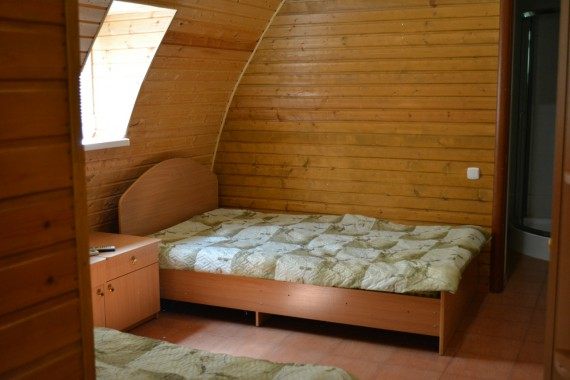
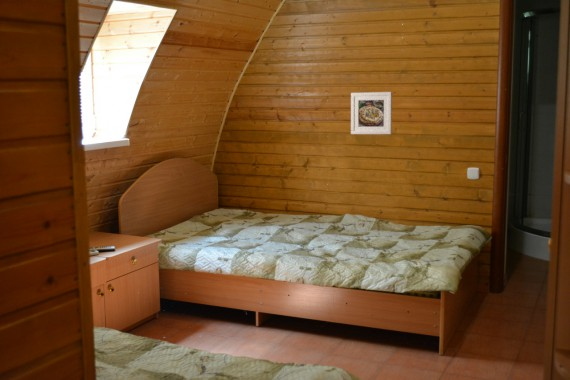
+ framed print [350,91,393,135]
